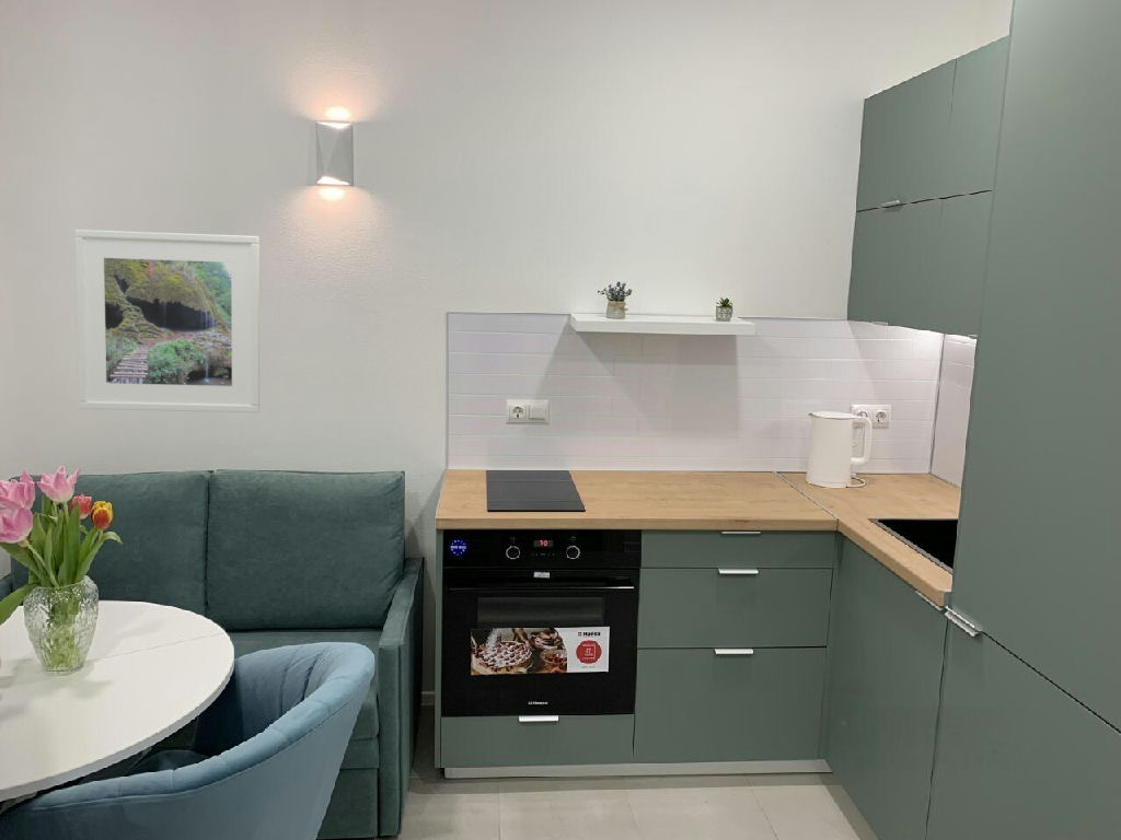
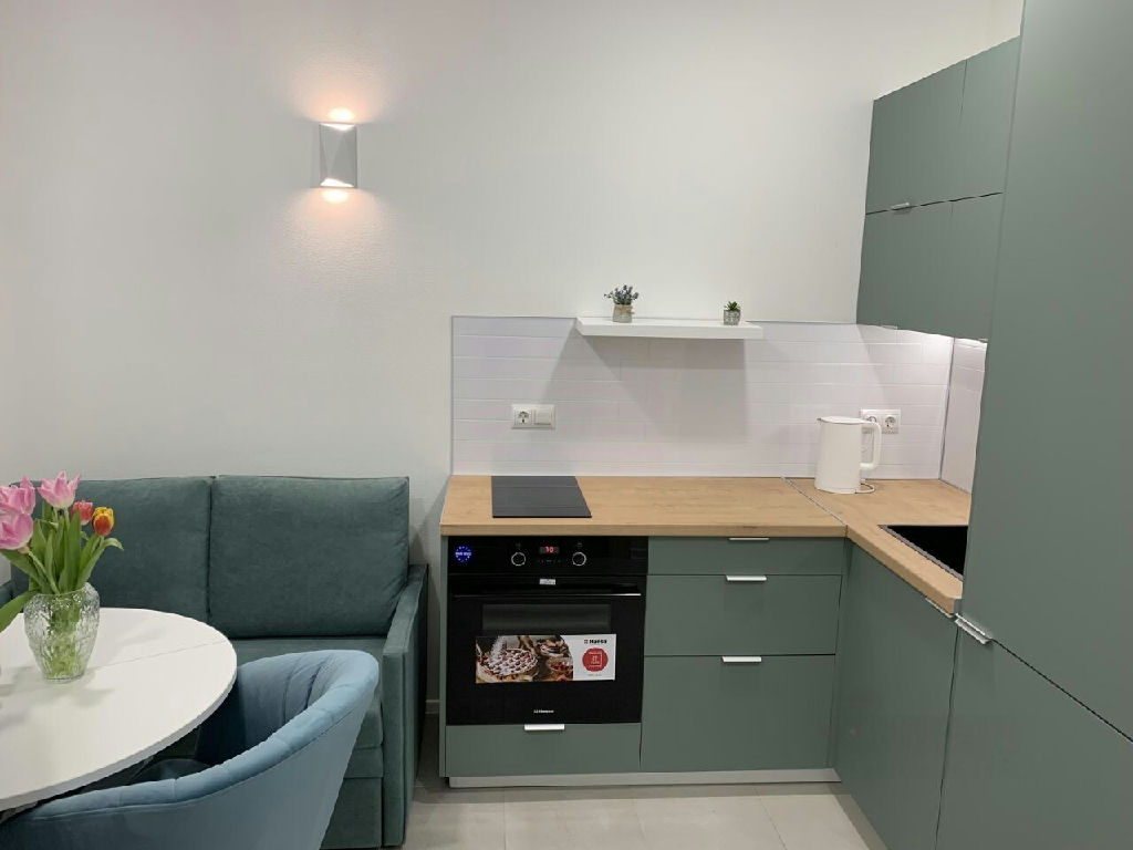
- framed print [74,229,261,413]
